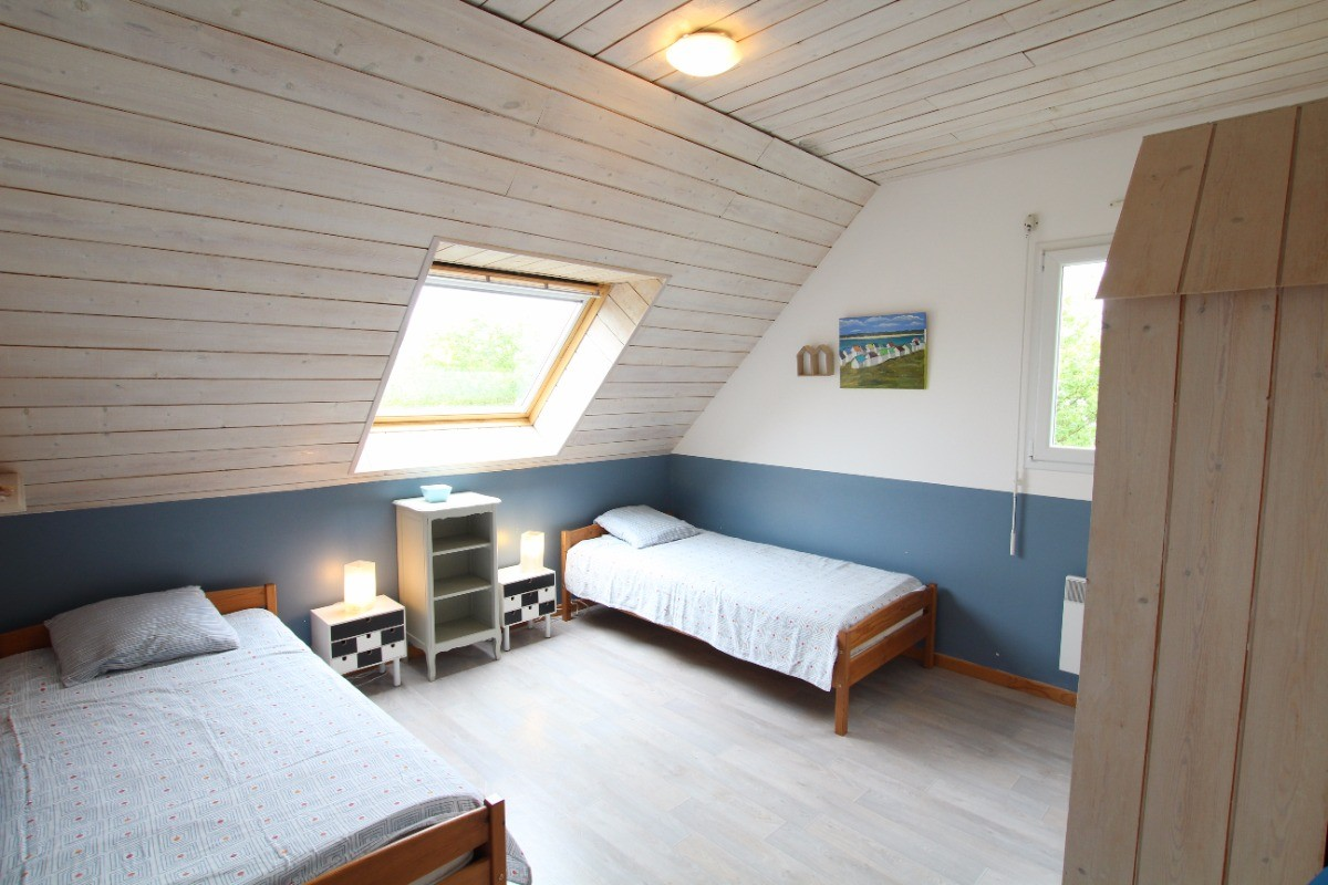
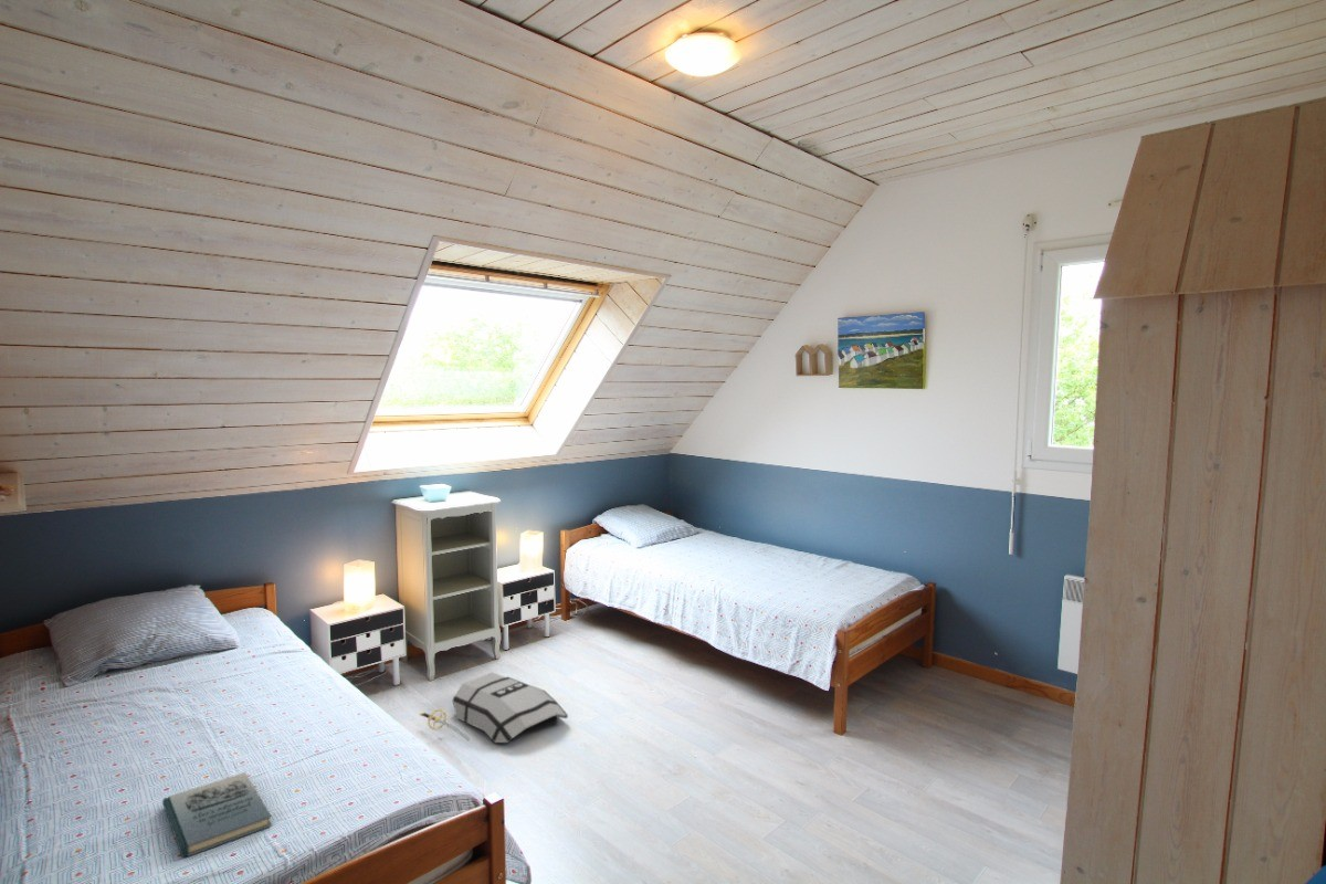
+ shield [419,672,569,744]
+ book [161,771,273,859]
